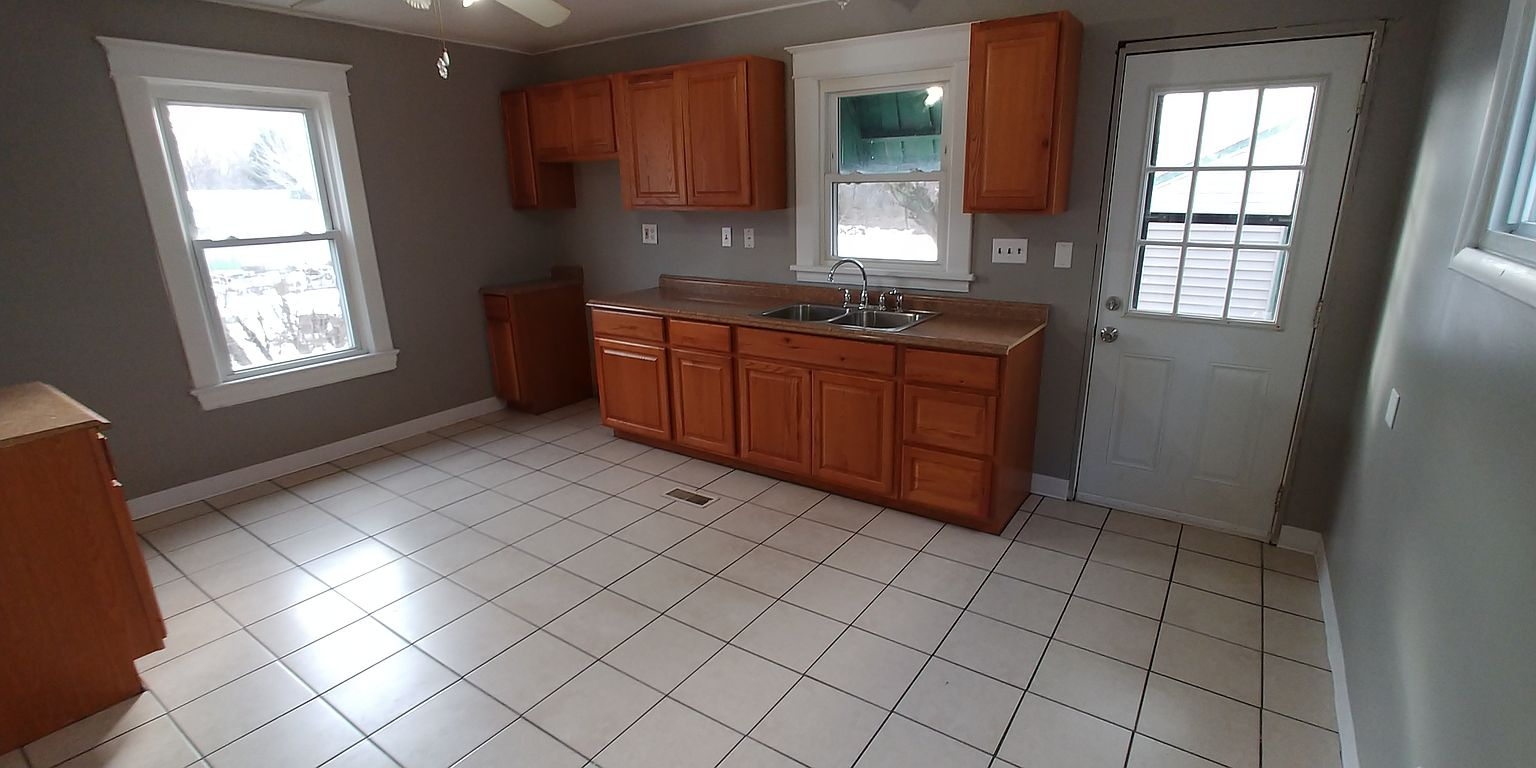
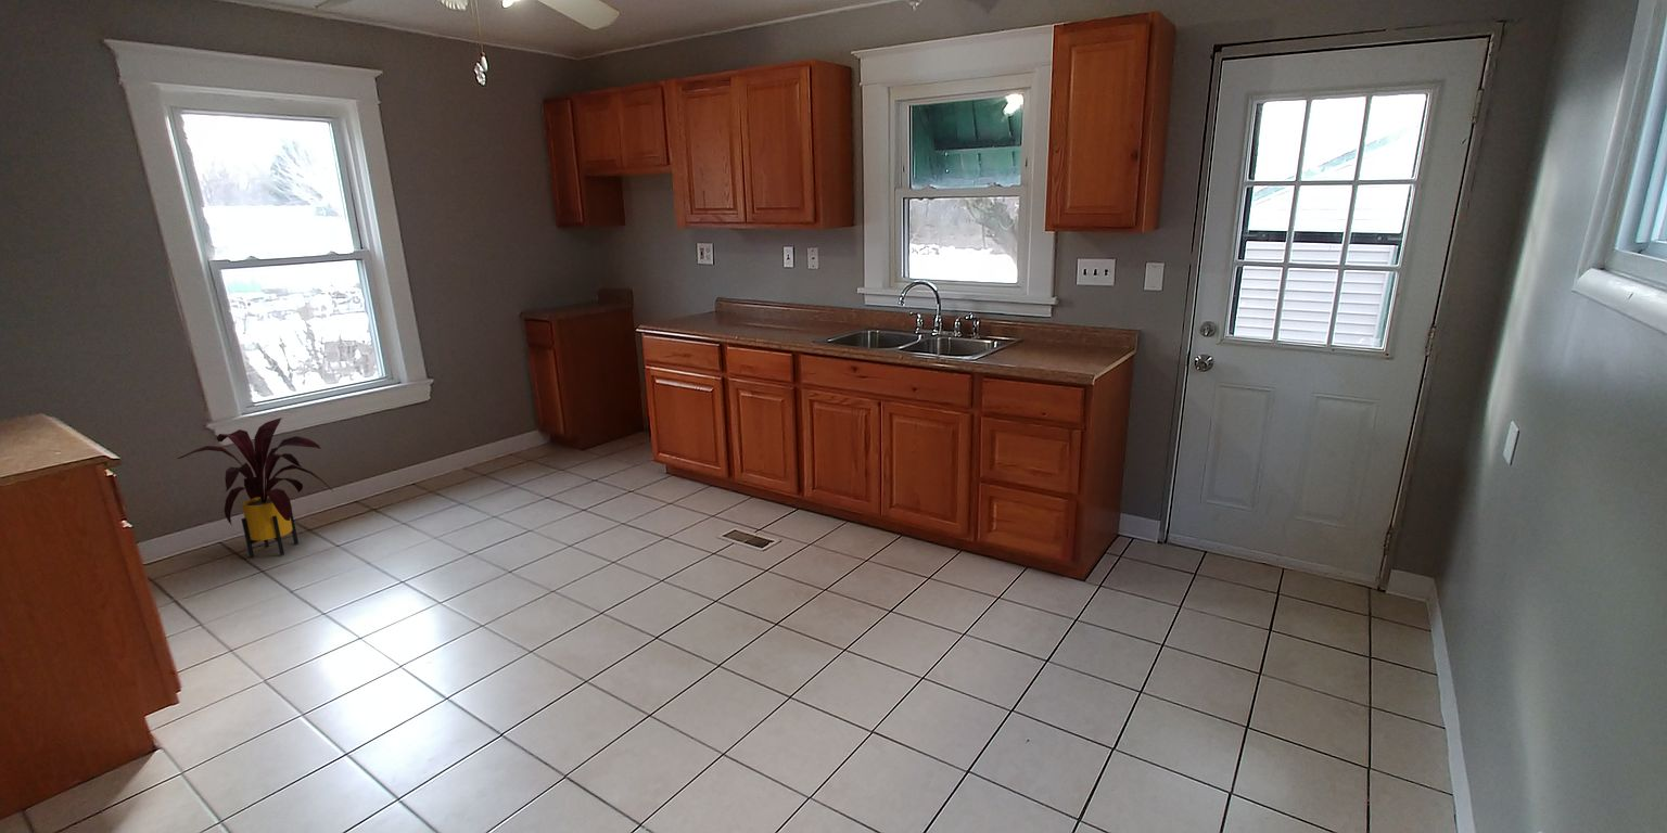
+ house plant [177,416,334,559]
